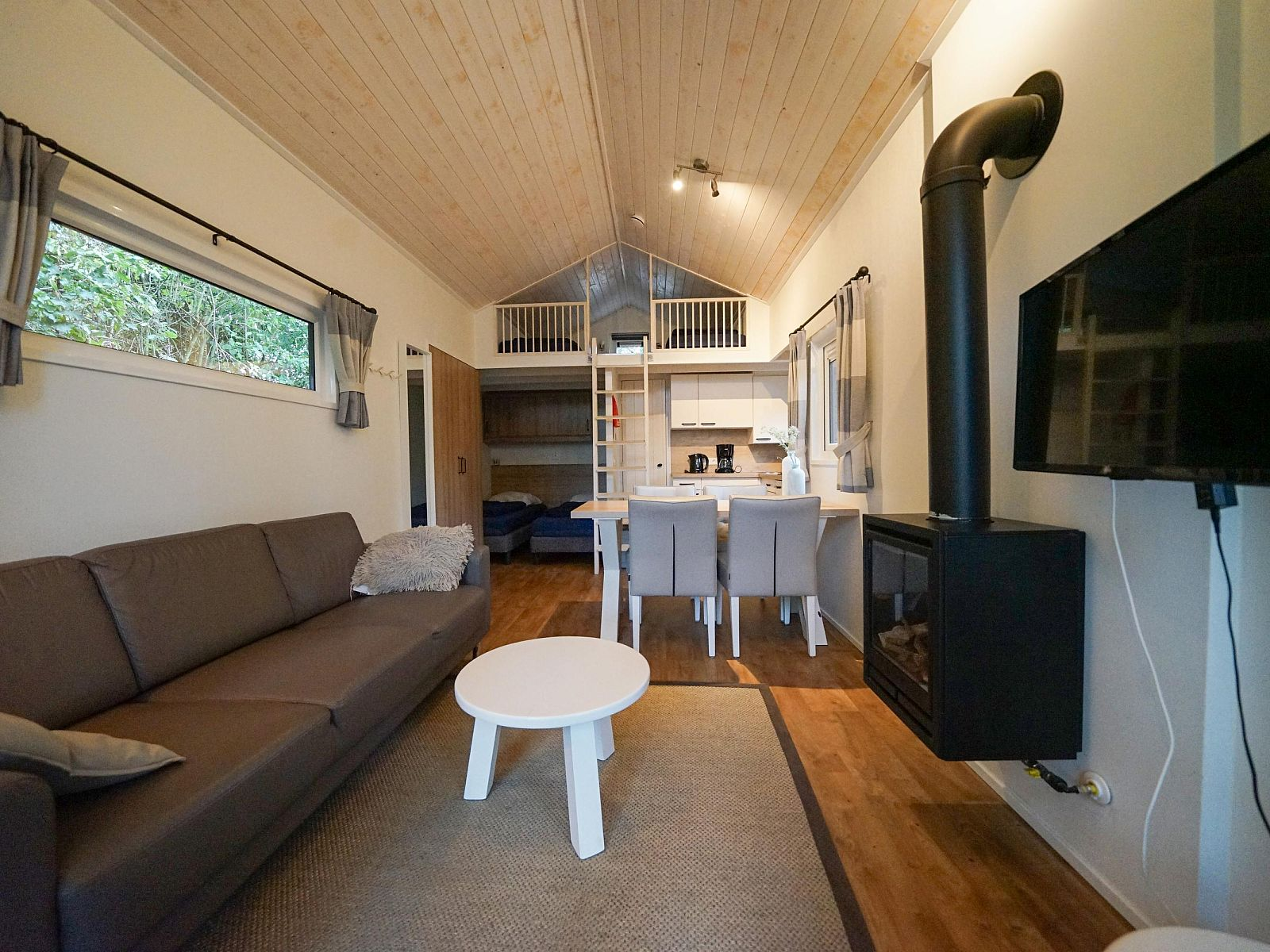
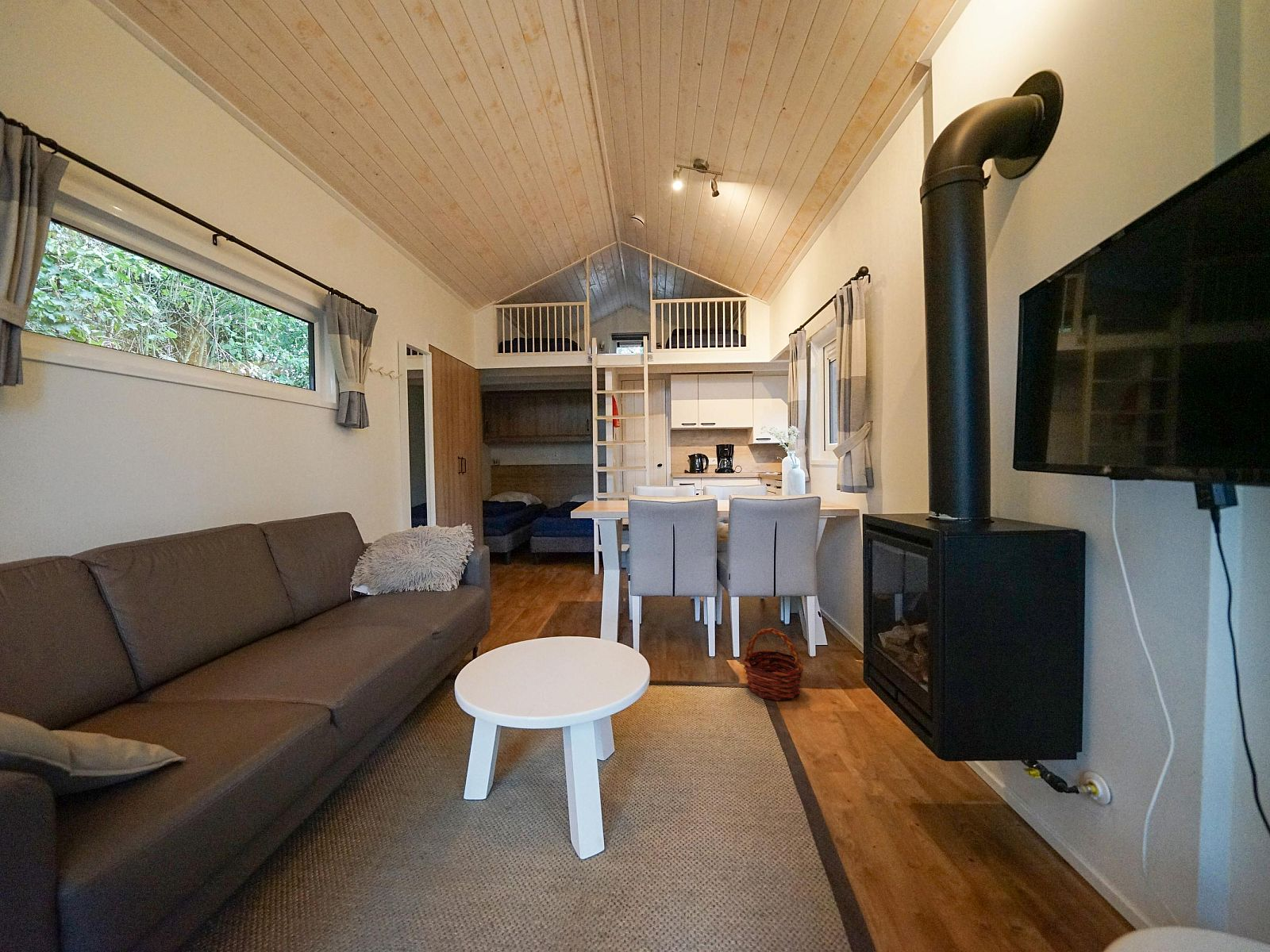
+ basket [742,627,804,701]
